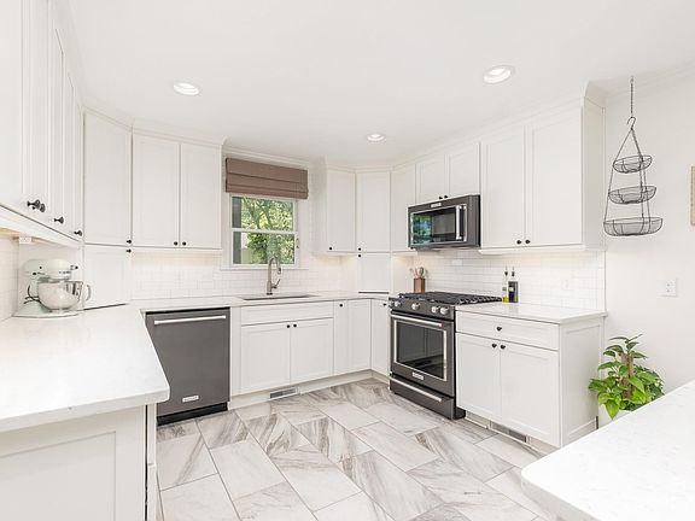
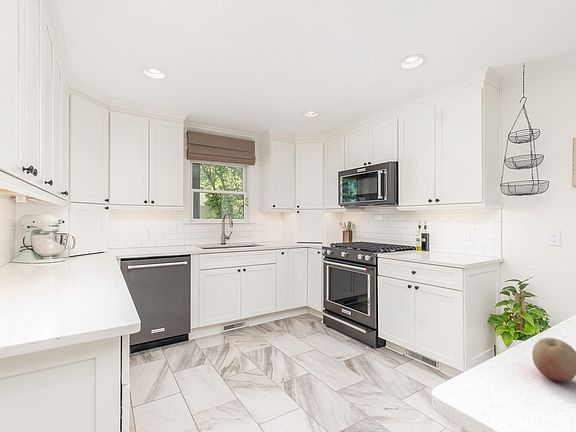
+ fruit [531,337,576,382]
